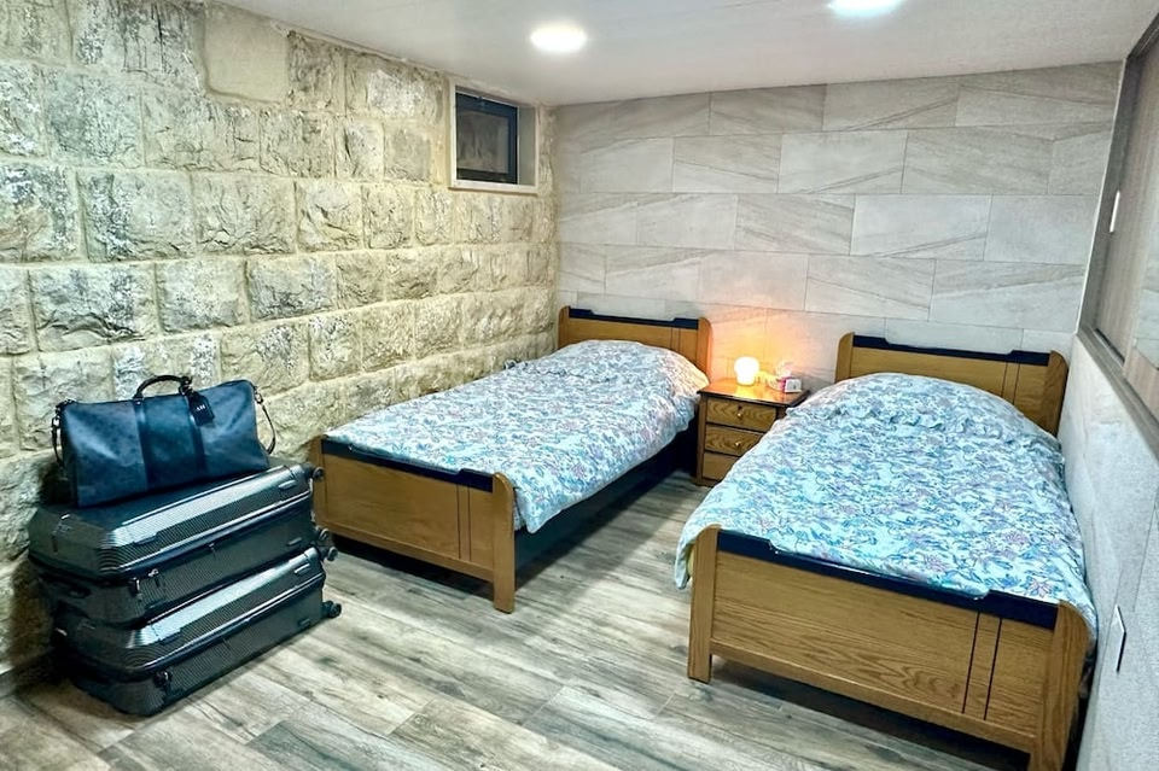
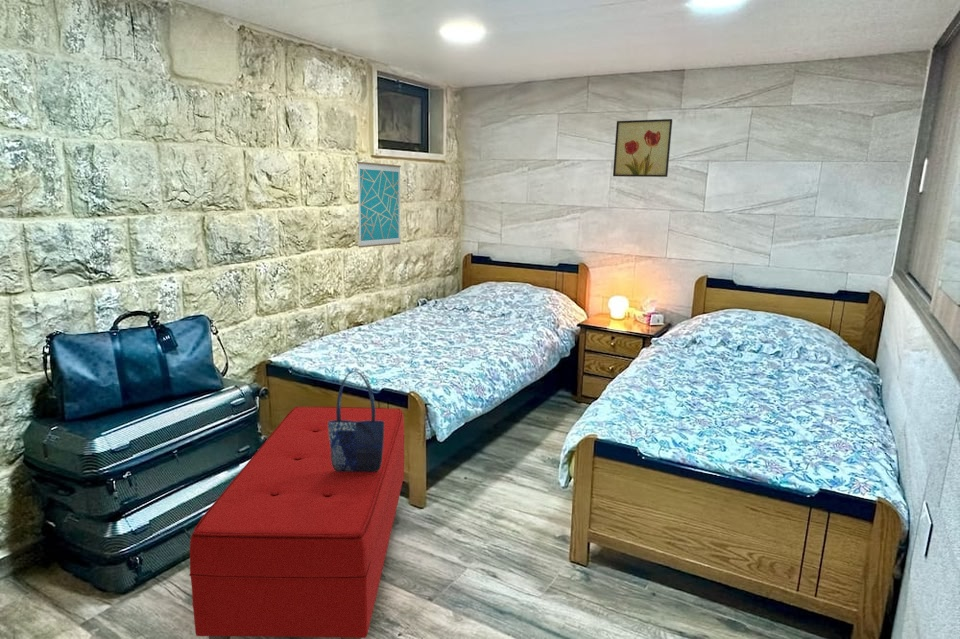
+ wall art [356,161,402,249]
+ bench [189,406,405,639]
+ wall art [612,118,673,178]
+ shopping bag [328,368,384,472]
